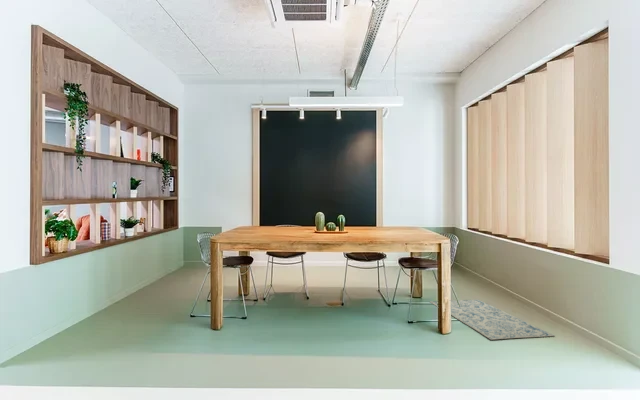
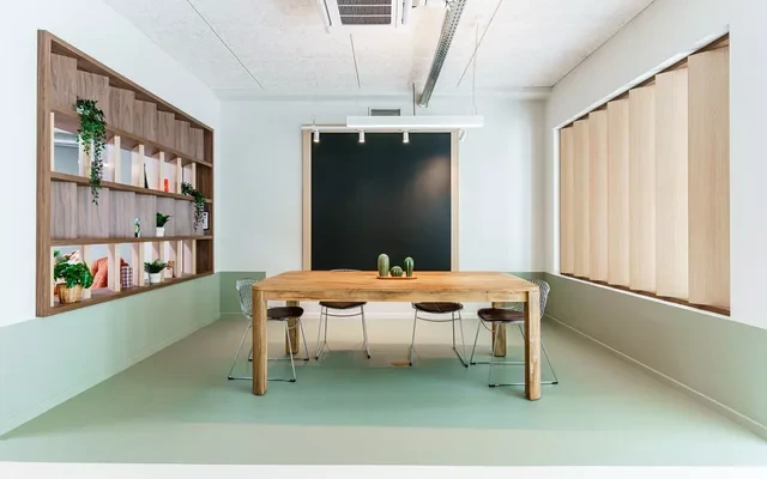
- rug [430,298,556,341]
